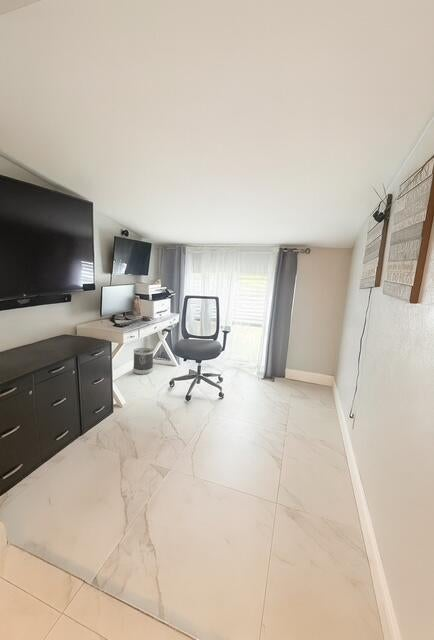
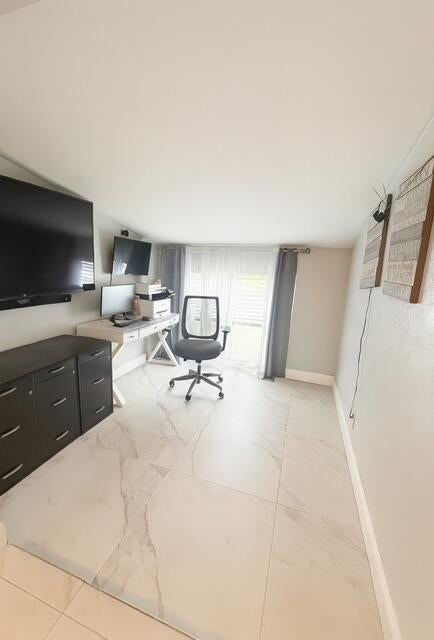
- wastebasket [132,347,155,375]
